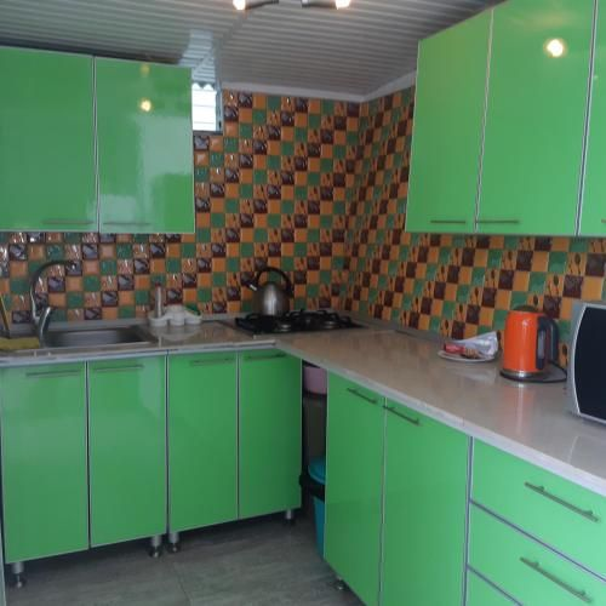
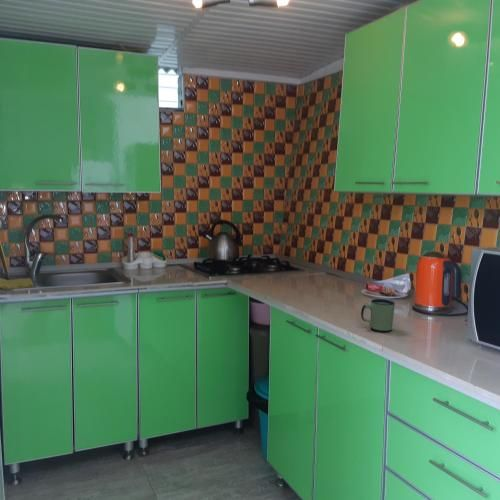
+ mug [360,298,396,333]
